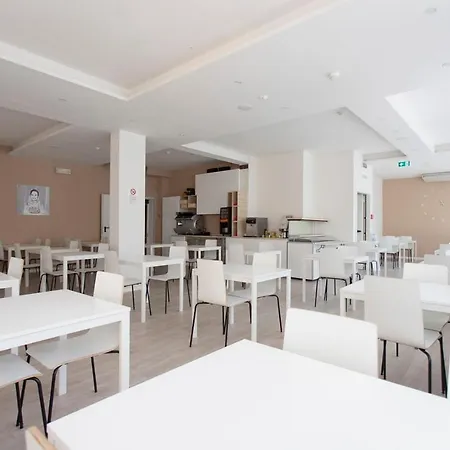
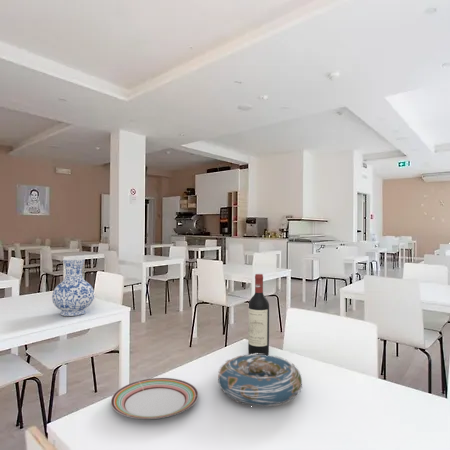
+ decorative bowl [217,353,303,407]
+ vase [51,257,95,317]
+ wine bottle [247,273,270,356]
+ plate [110,377,199,420]
